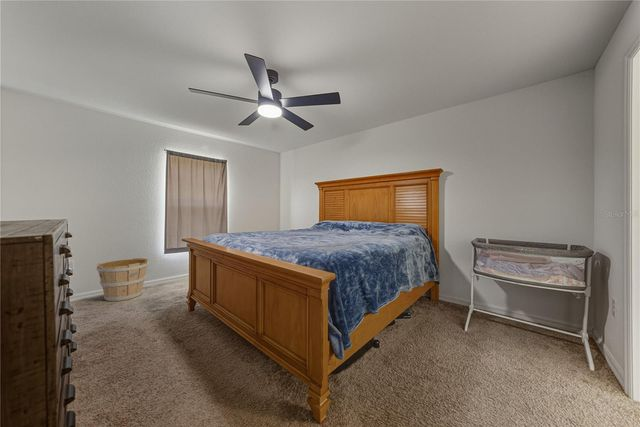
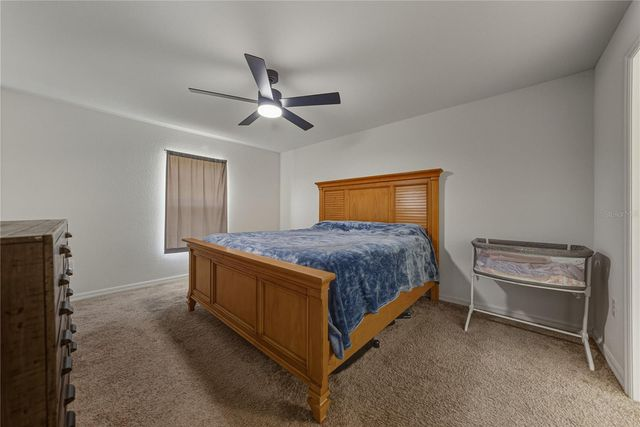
- wooden bucket [96,257,150,302]
